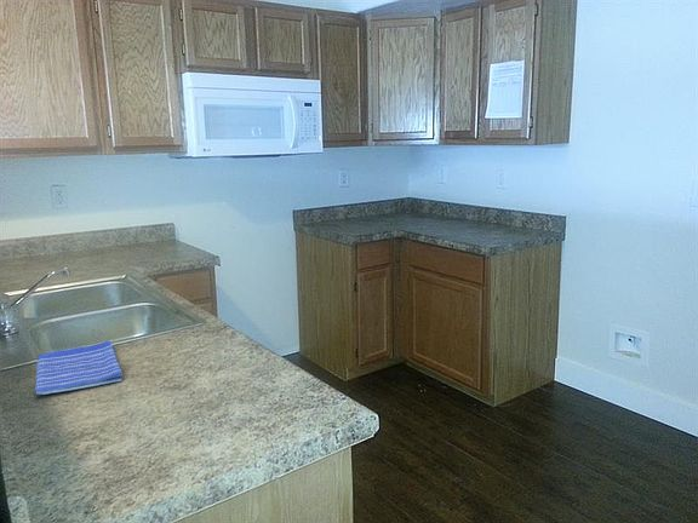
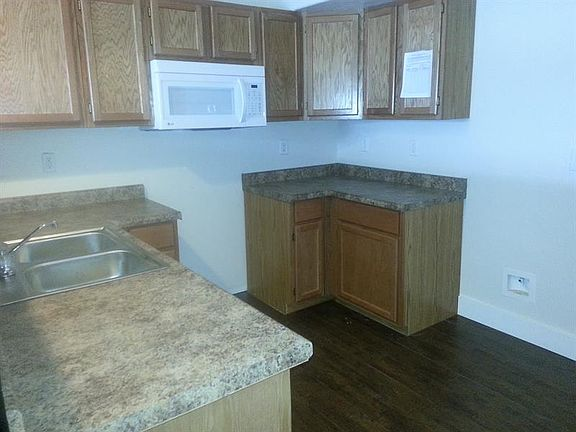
- dish towel [34,340,124,396]
